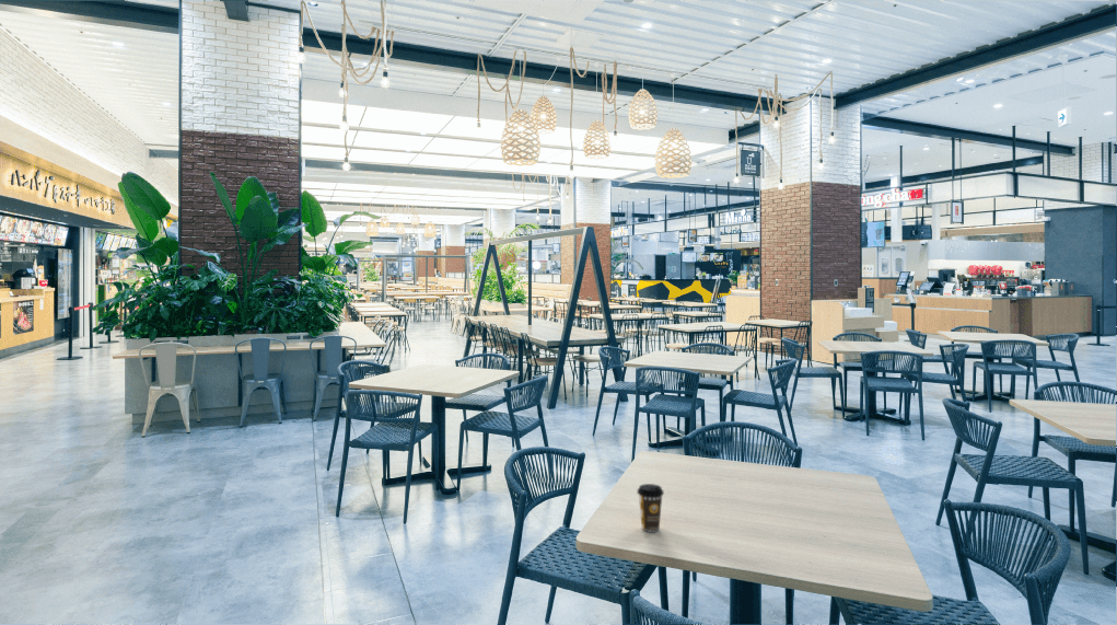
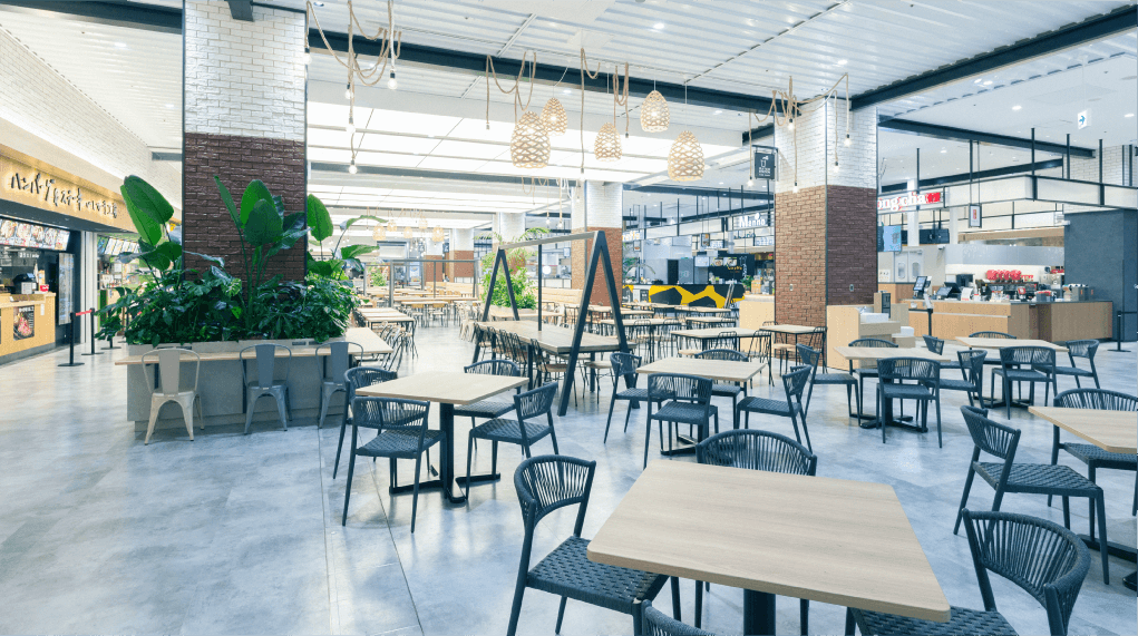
- coffee cup [636,483,665,533]
